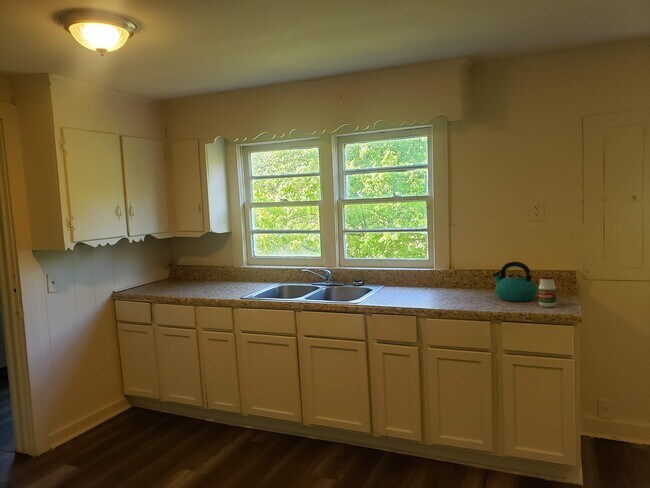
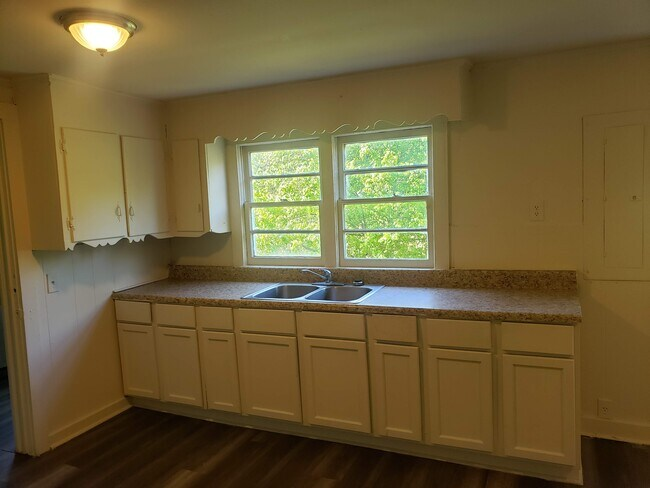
- jar [537,274,557,308]
- kettle [491,261,538,302]
